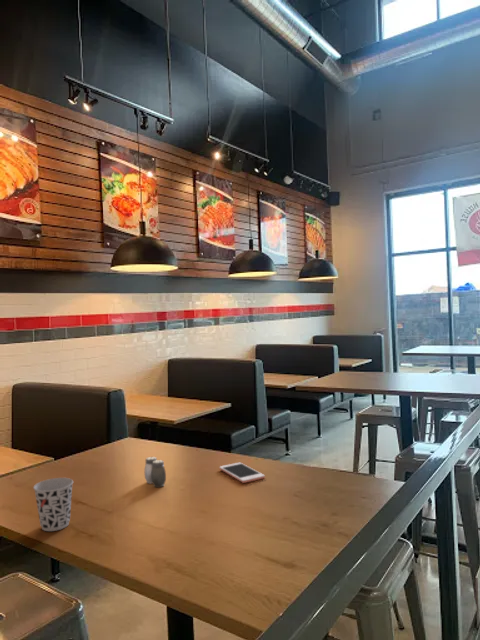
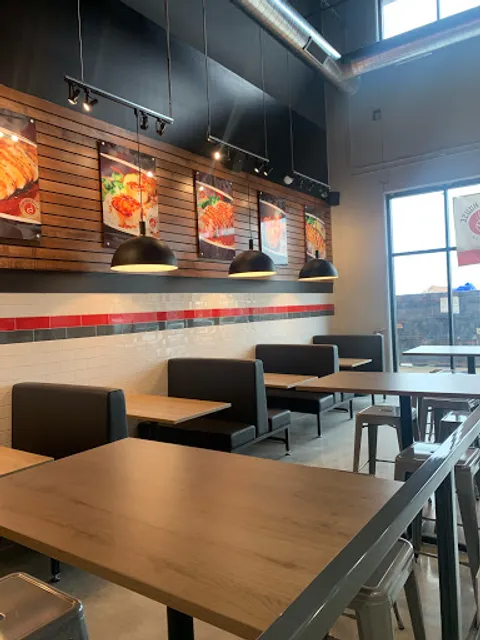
- cell phone [218,462,266,484]
- salt and pepper shaker [143,456,167,488]
- cup [32,477,74,532]
